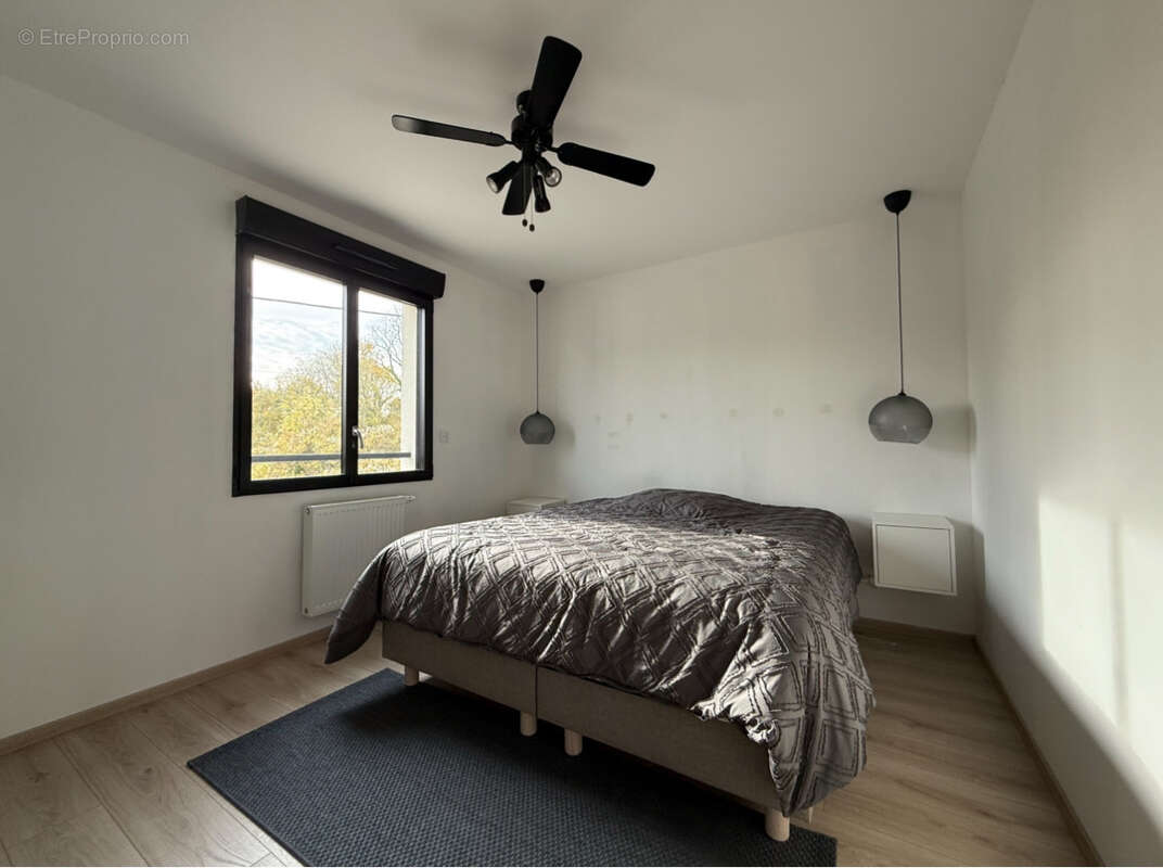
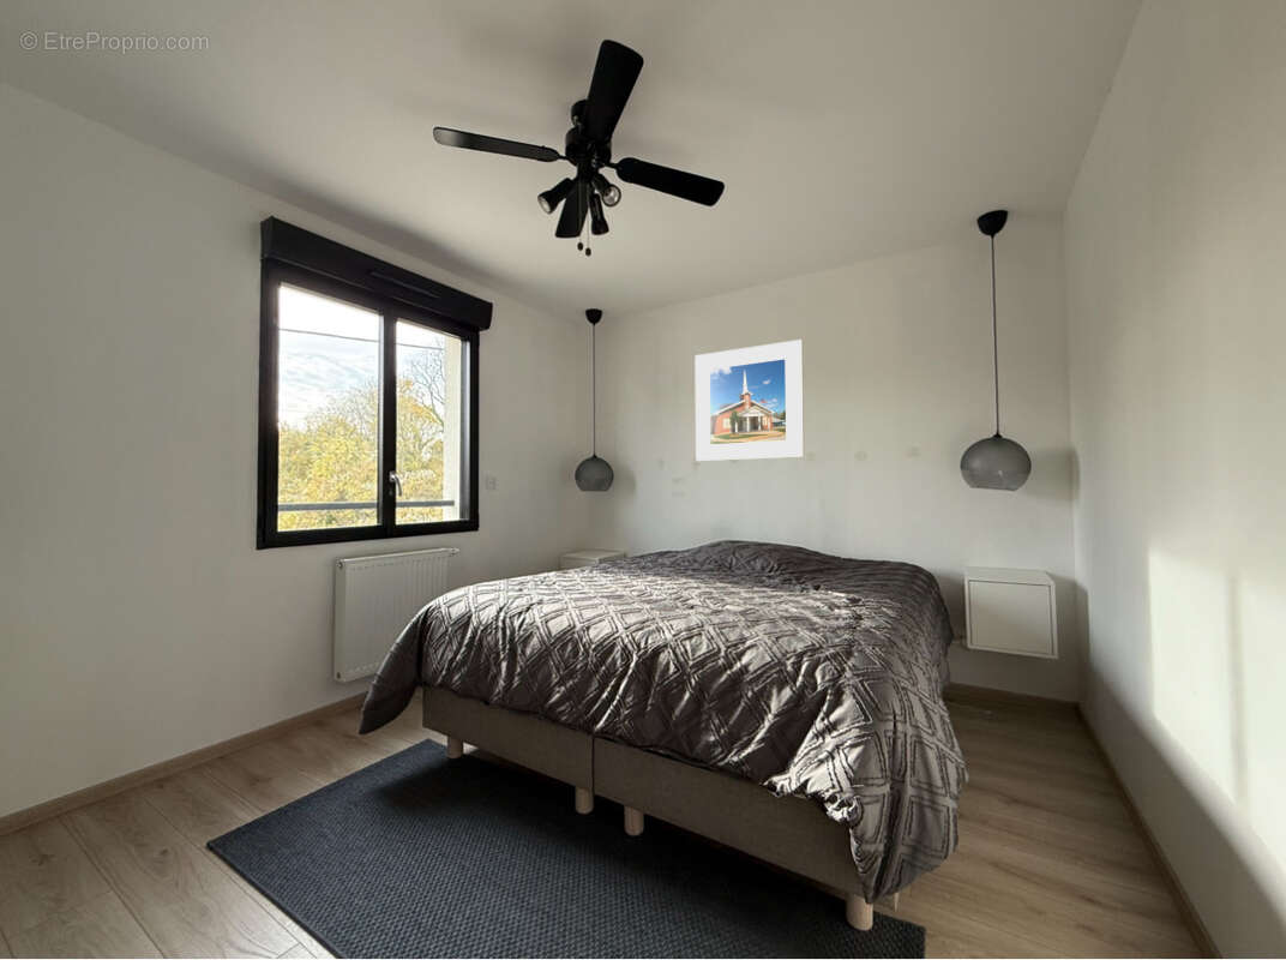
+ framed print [693,338,805,462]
